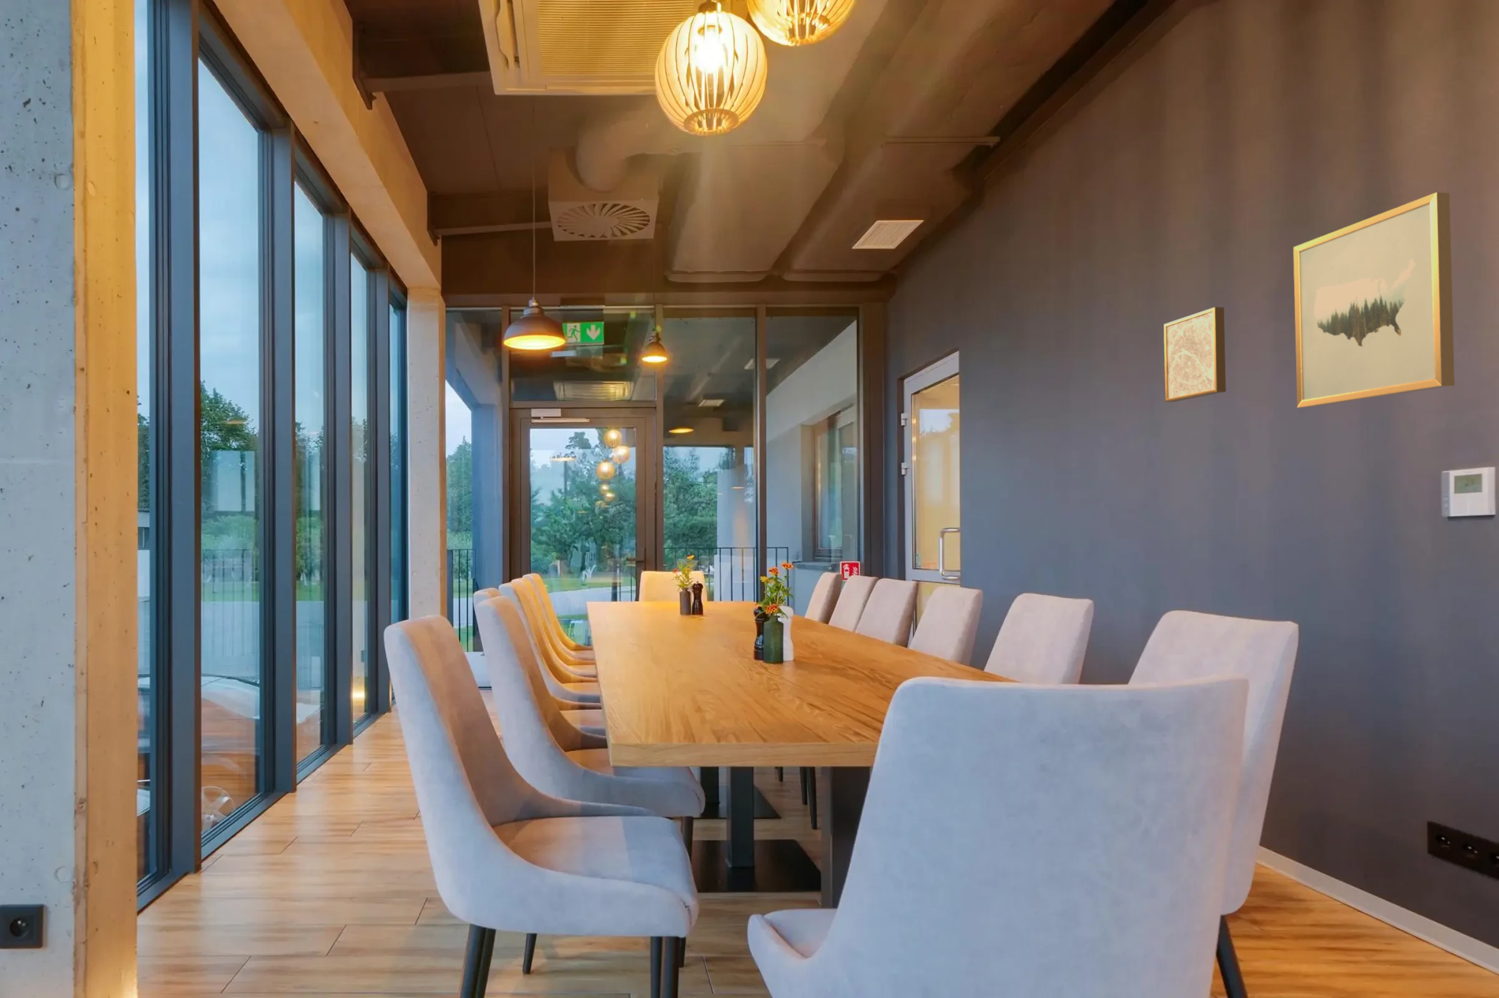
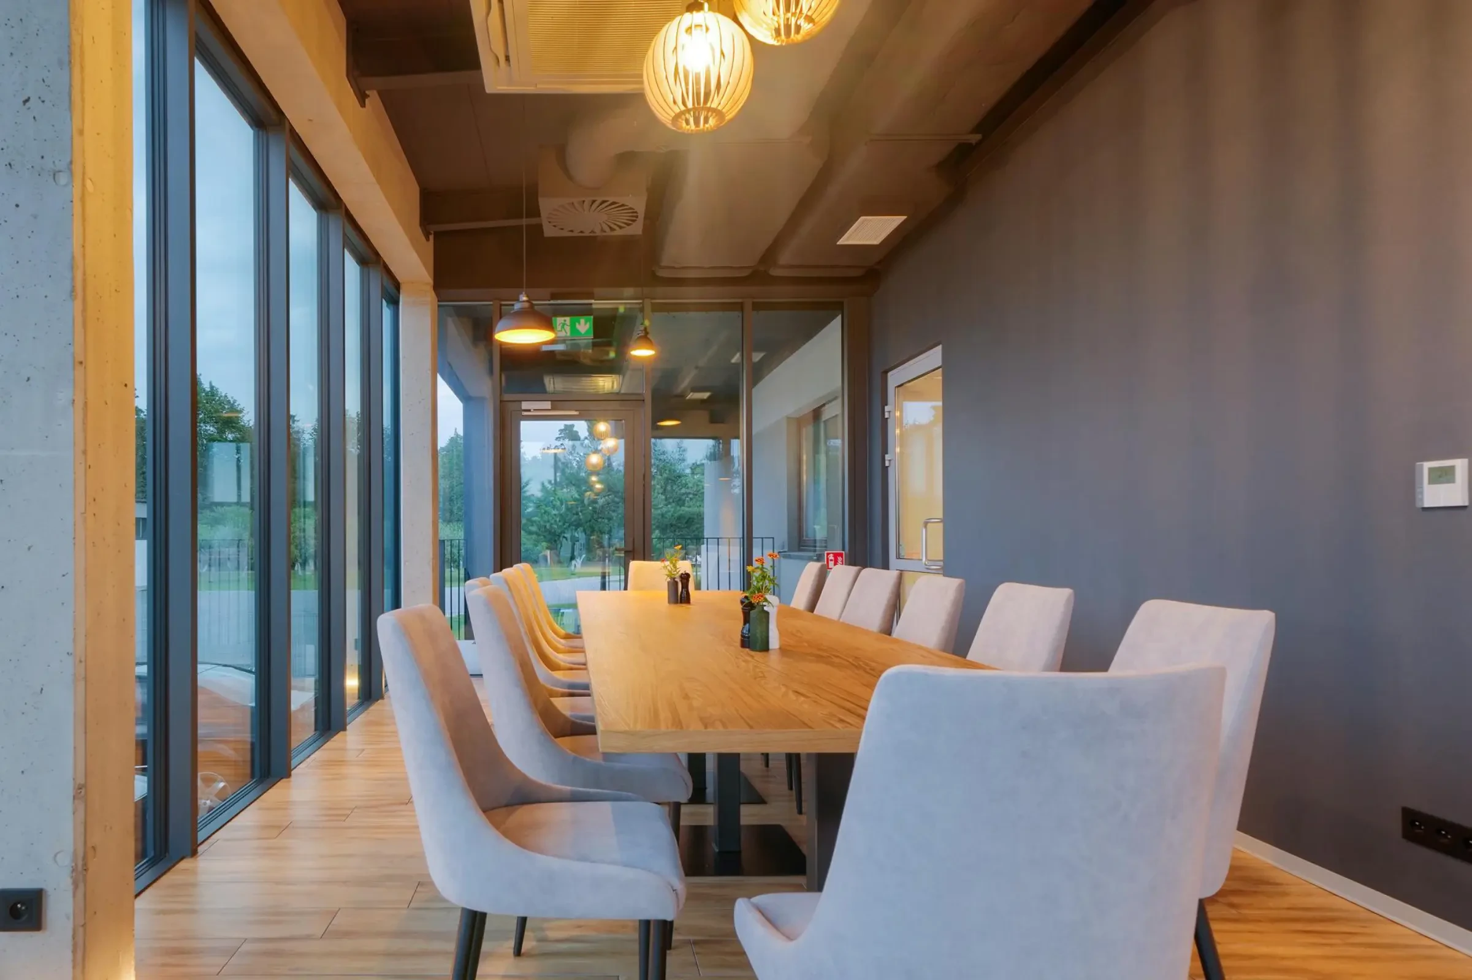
- wall art [1293,192,1456,409]
- wall art [1164,306,1227,403]
